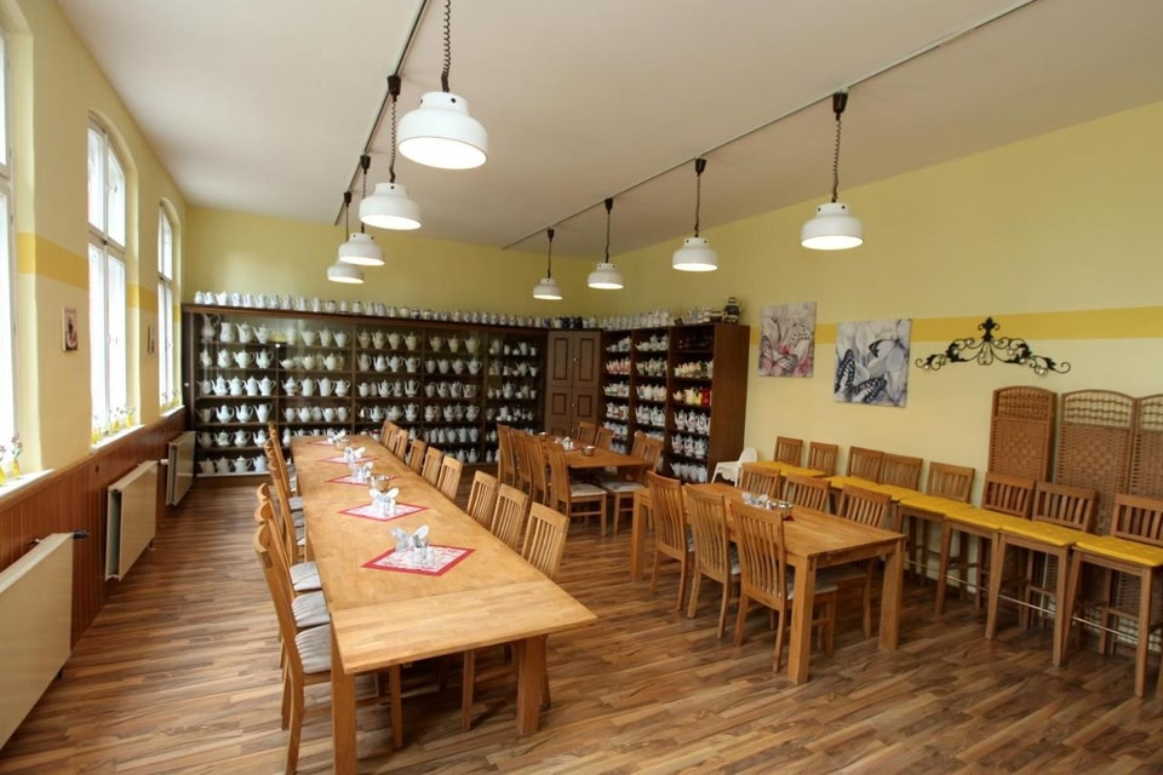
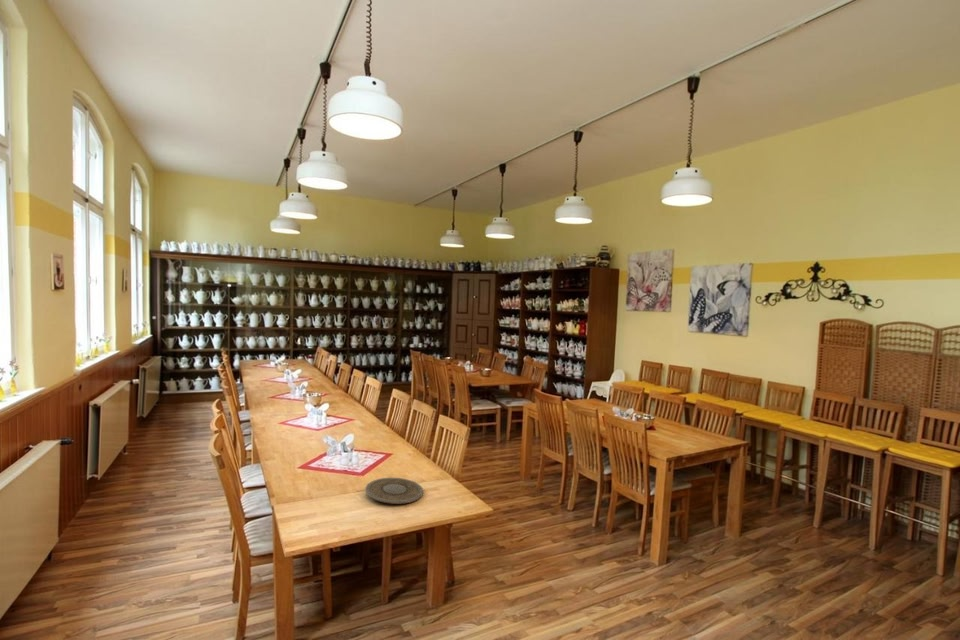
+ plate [364,477,424,505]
